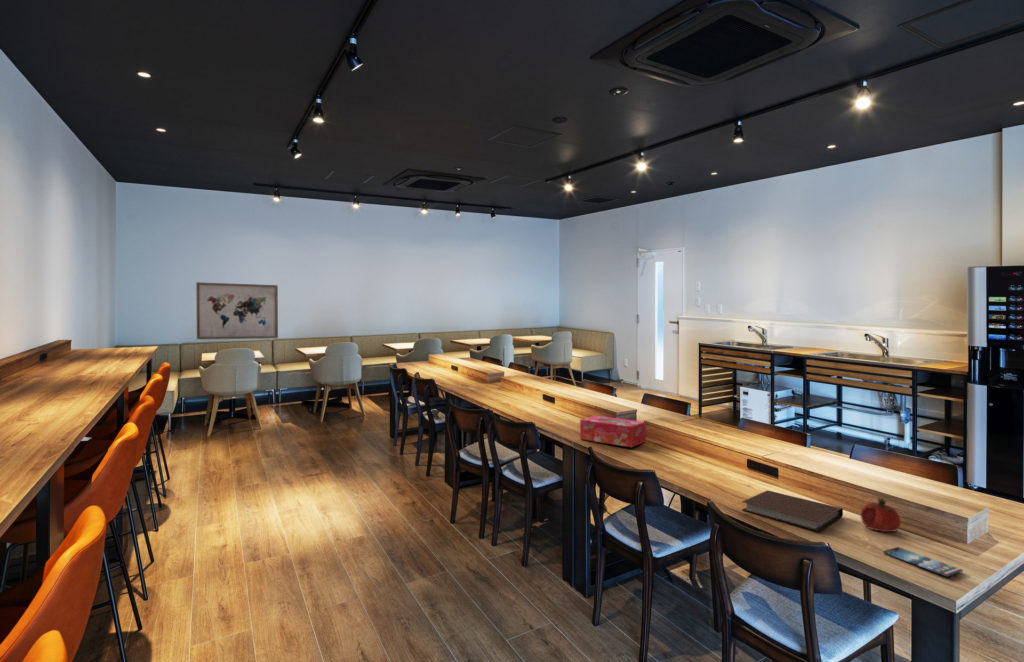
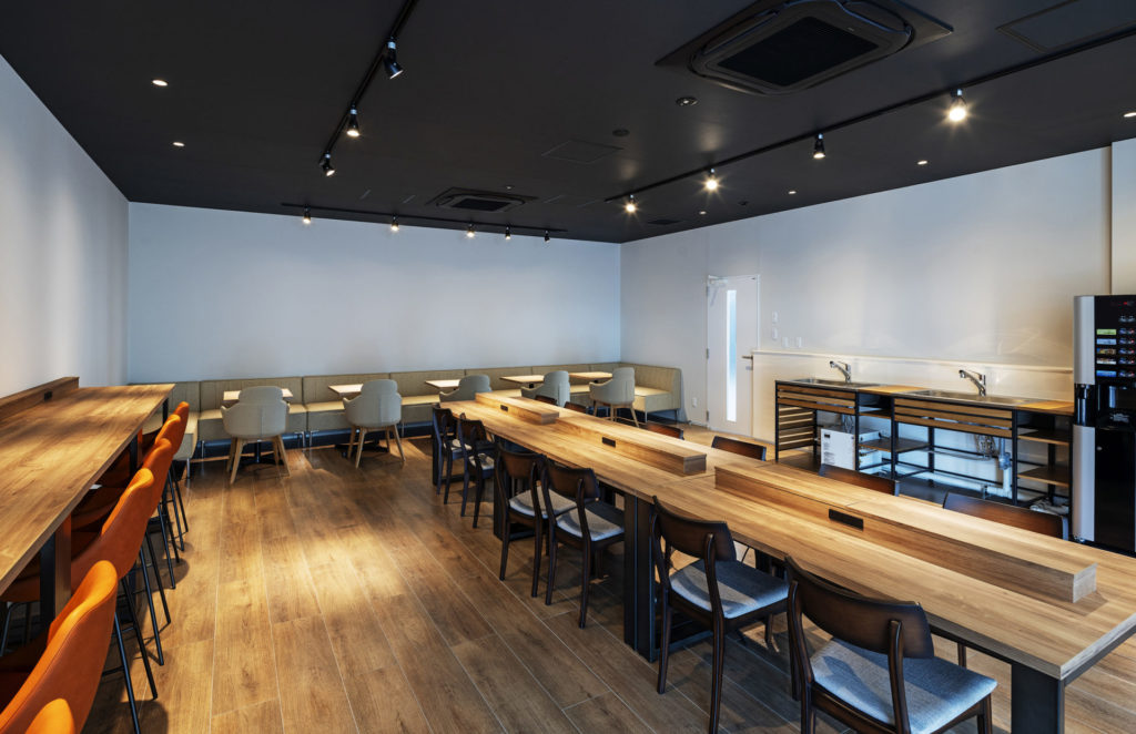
- tissue box [579,415,647,448]
- fruit [860,496,902,533]
- notebook [741,490,844,532]
- smartphone [882,546,964,578]
- wall art [195,281,279,340]
